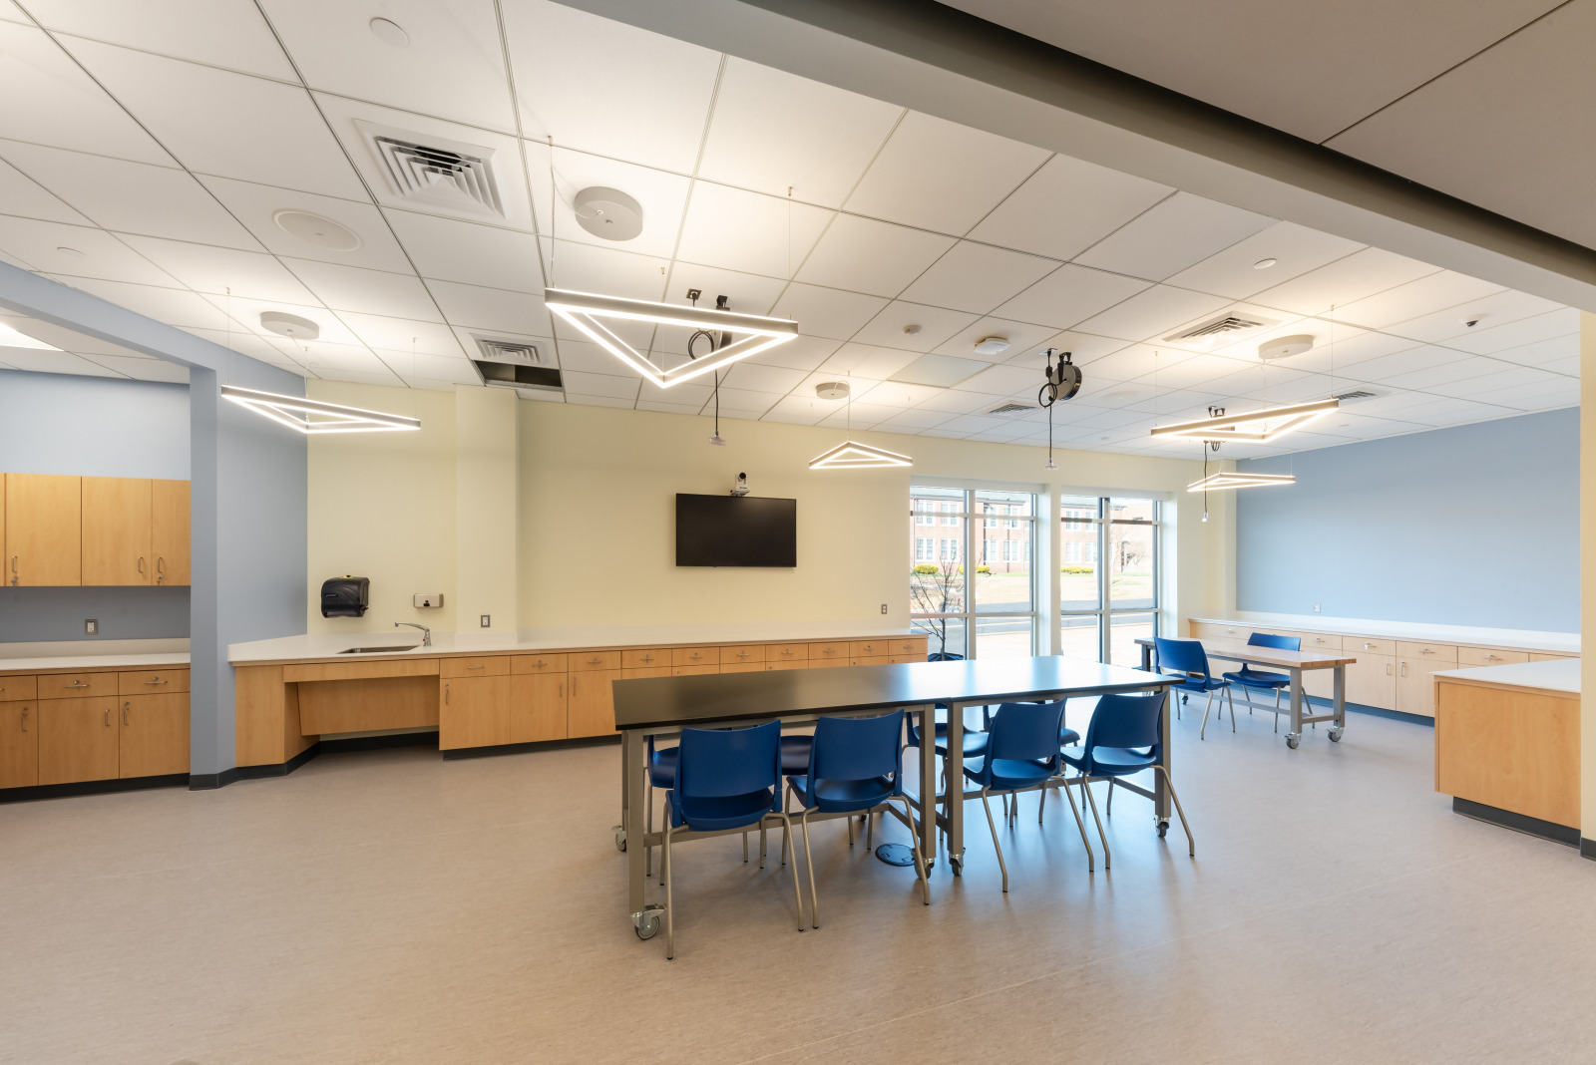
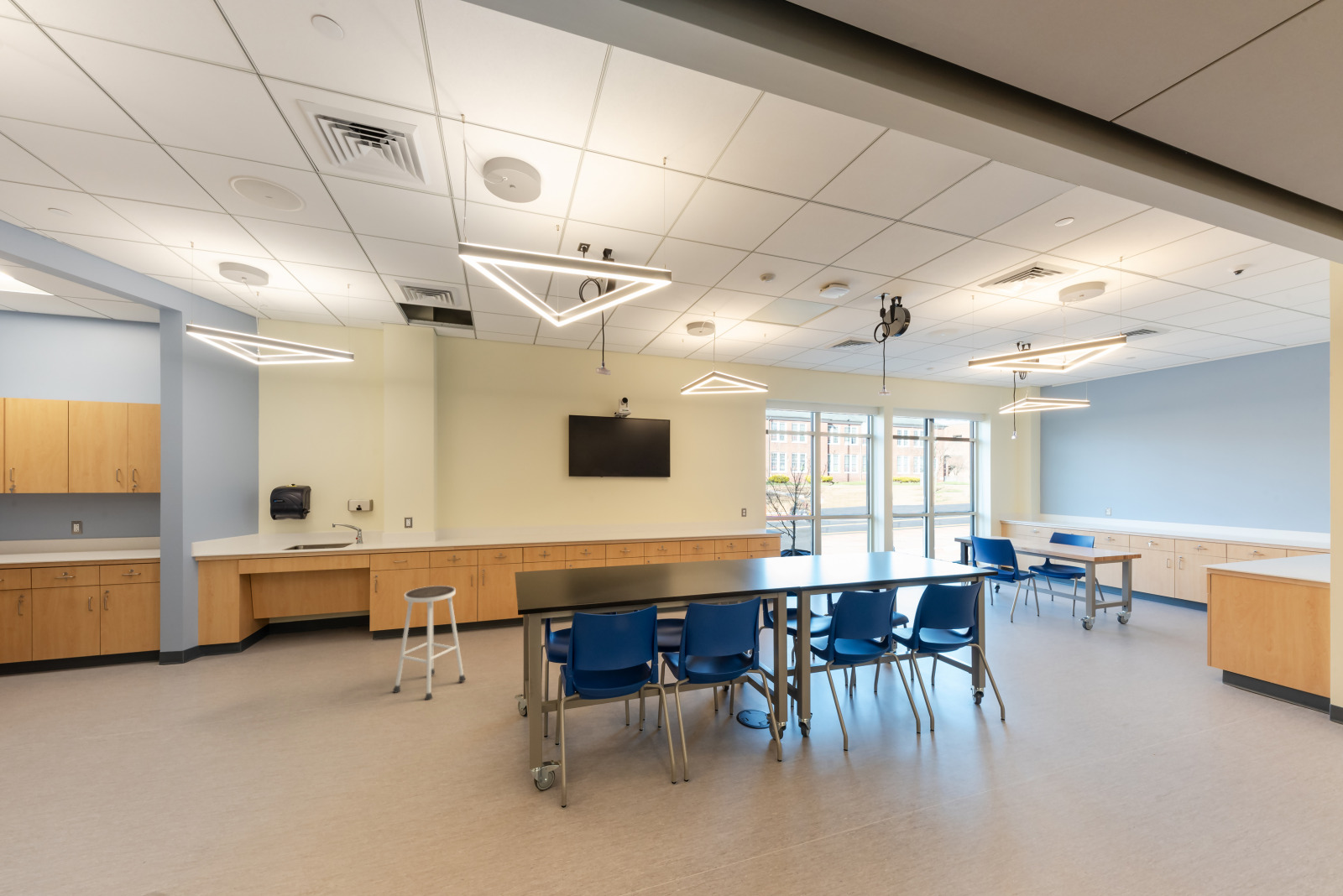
+ stool [392,585,467,701]
